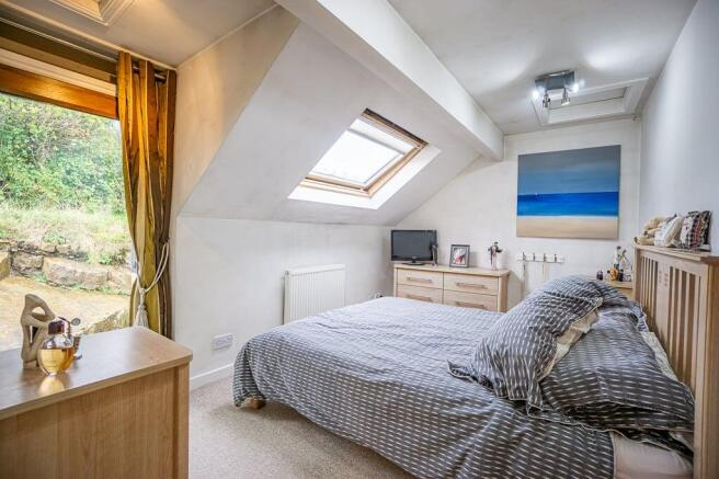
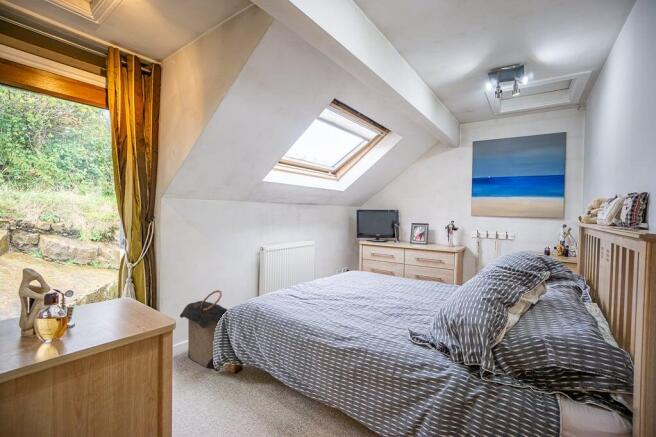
+ laundry hamper [179,289,228,370]
